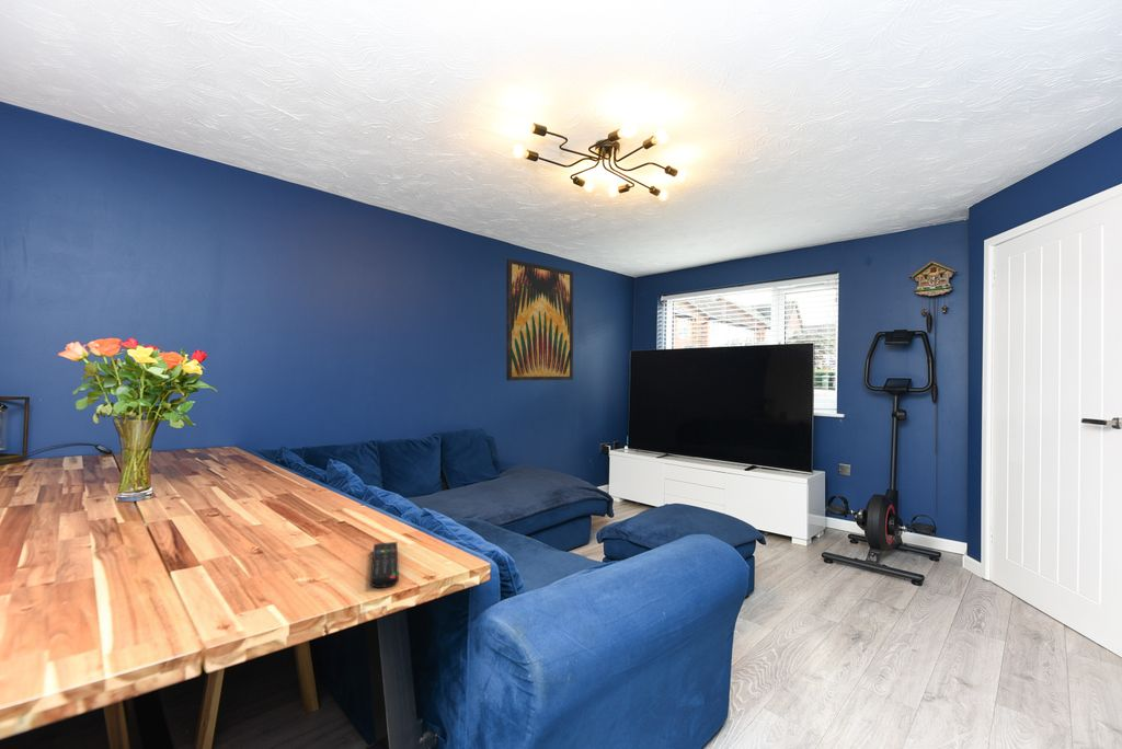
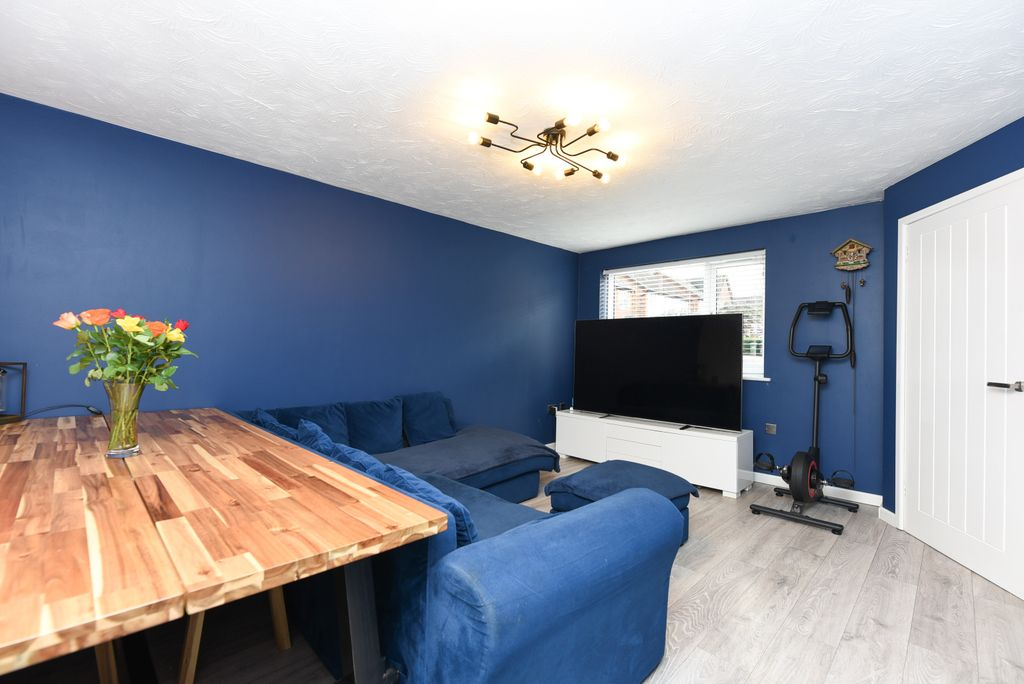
- remote control [369,541,400,589]
- wall art [505,257,574,382]
